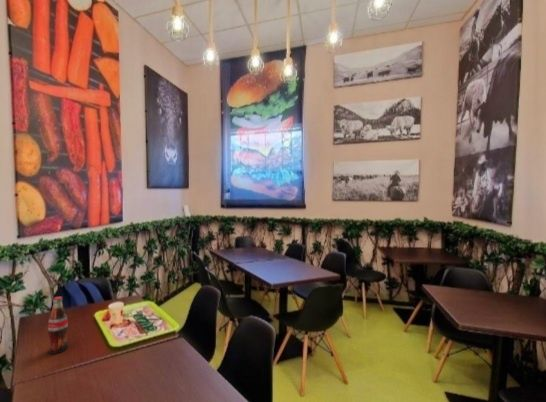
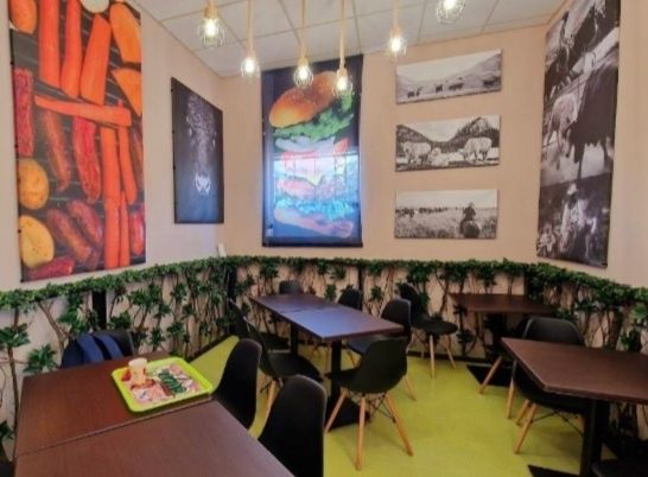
- pop [47,295,69,355]
